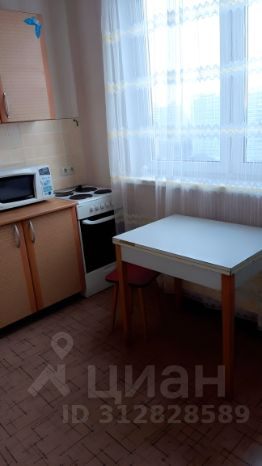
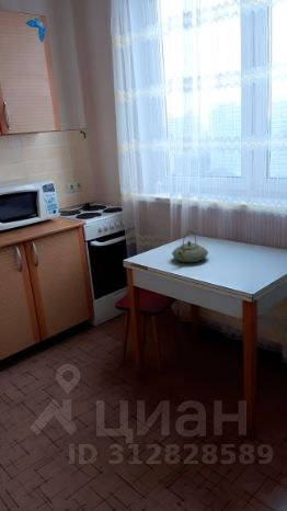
+ teapot [171,230,209,263]
